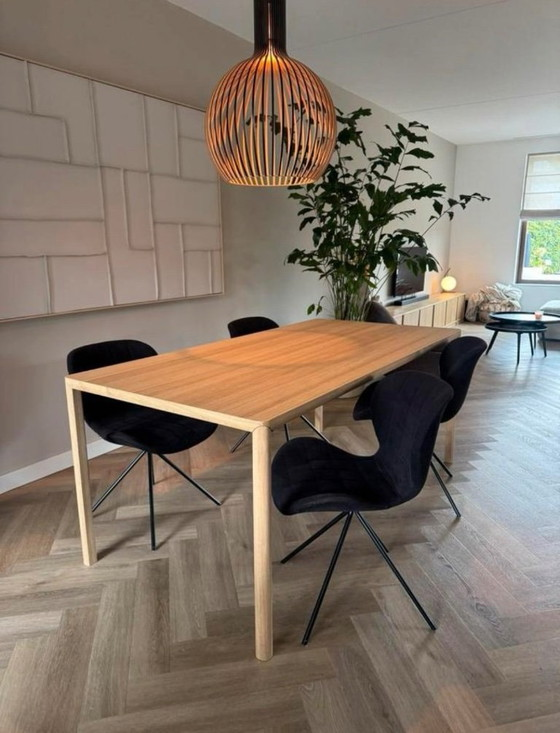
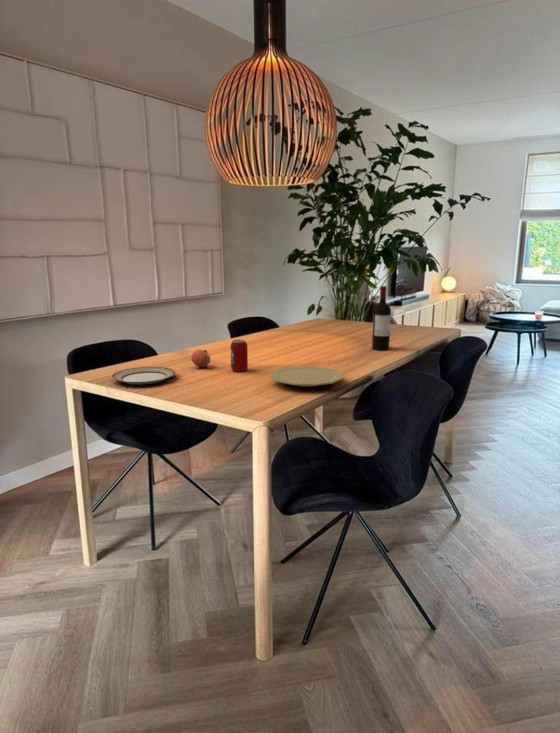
+ wine bottle [371,285,392,352]
+ pomegranate [191,349,212,368]
+ beverage can [230,339,249,372]
+ plate [111,366,176,386]
+ plate [269,365,344,388]
